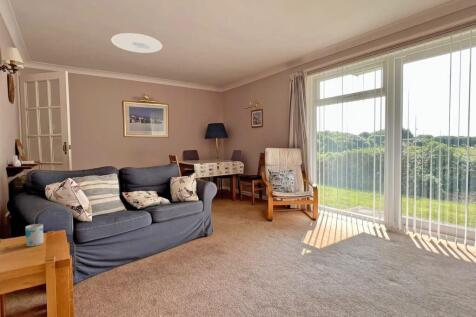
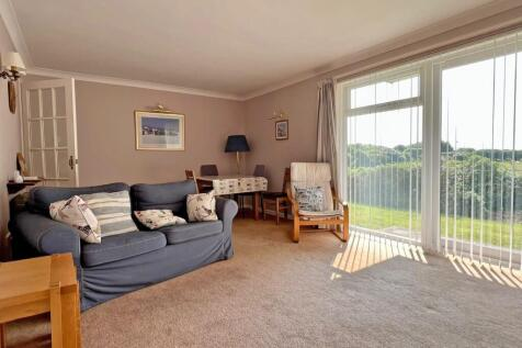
- ceiling light [110,32,163,54]
- mug [24,223,45,247]
